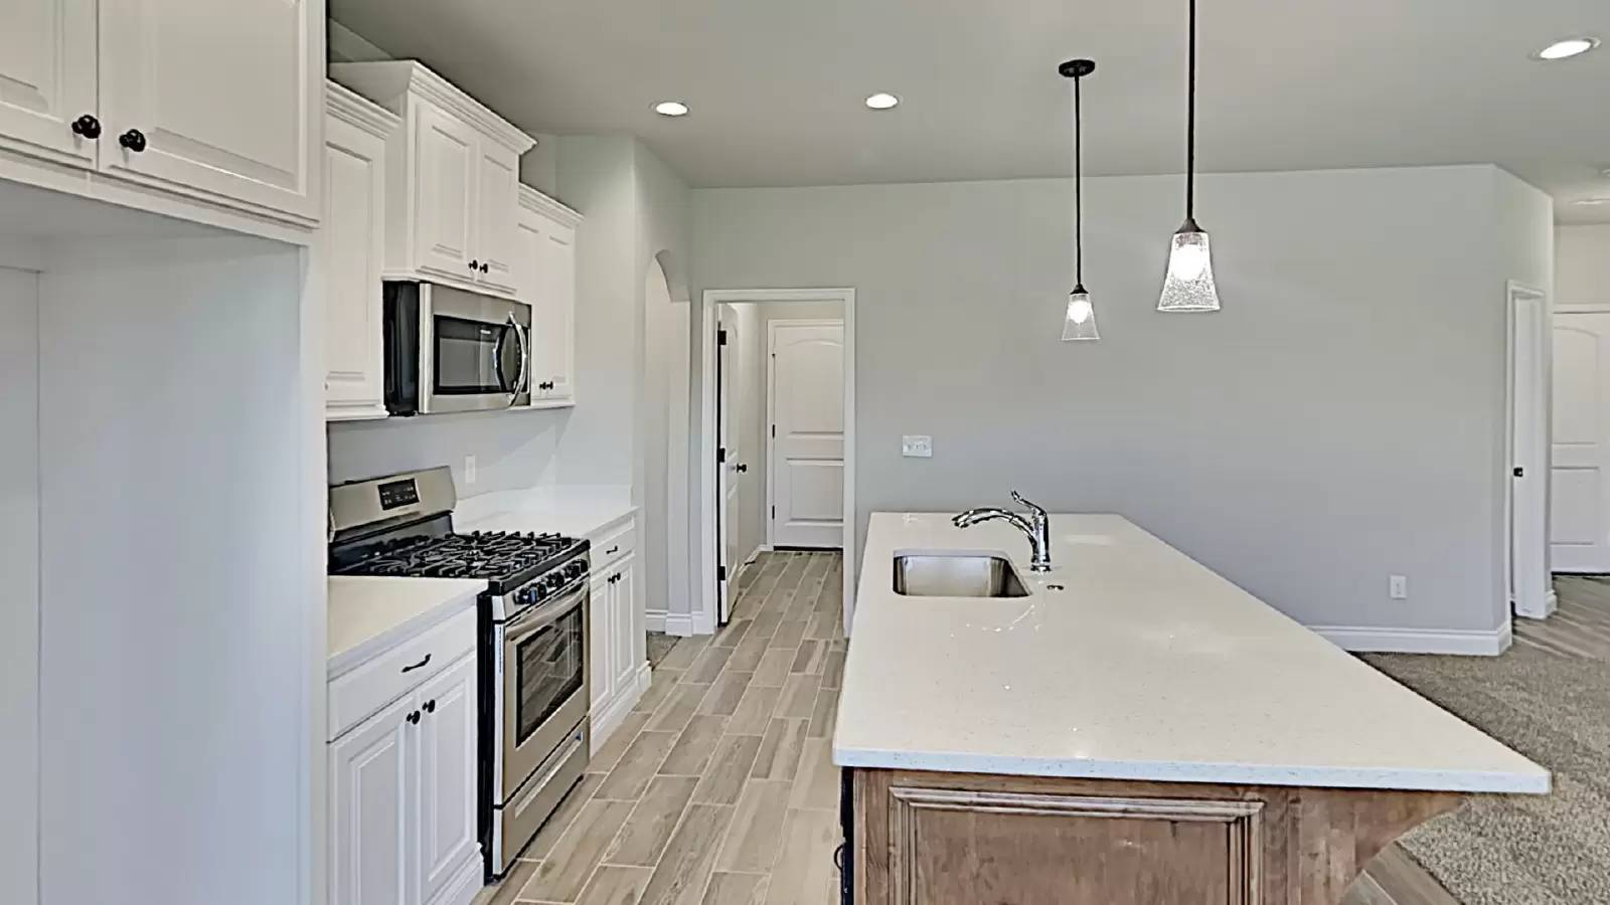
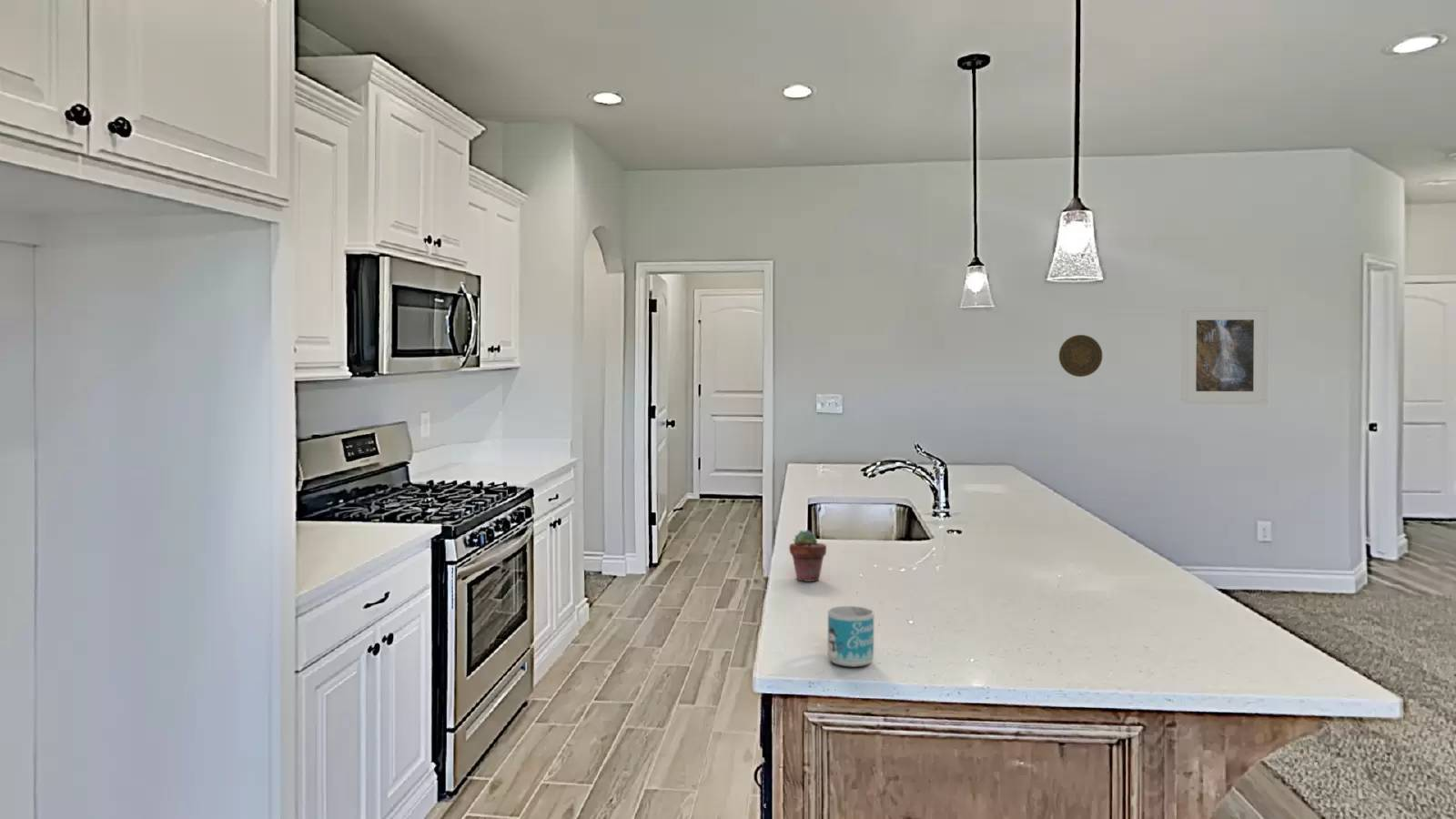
+ potted succulent [788,529,827,582]
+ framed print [1180,306,1269,405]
+ mug [827,605,875,668]
+ decorative plate [1058,334,1103,378]
